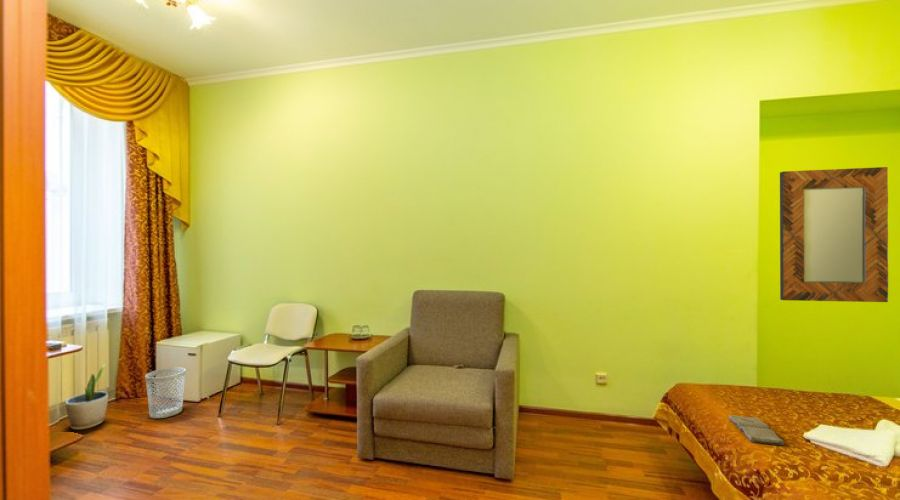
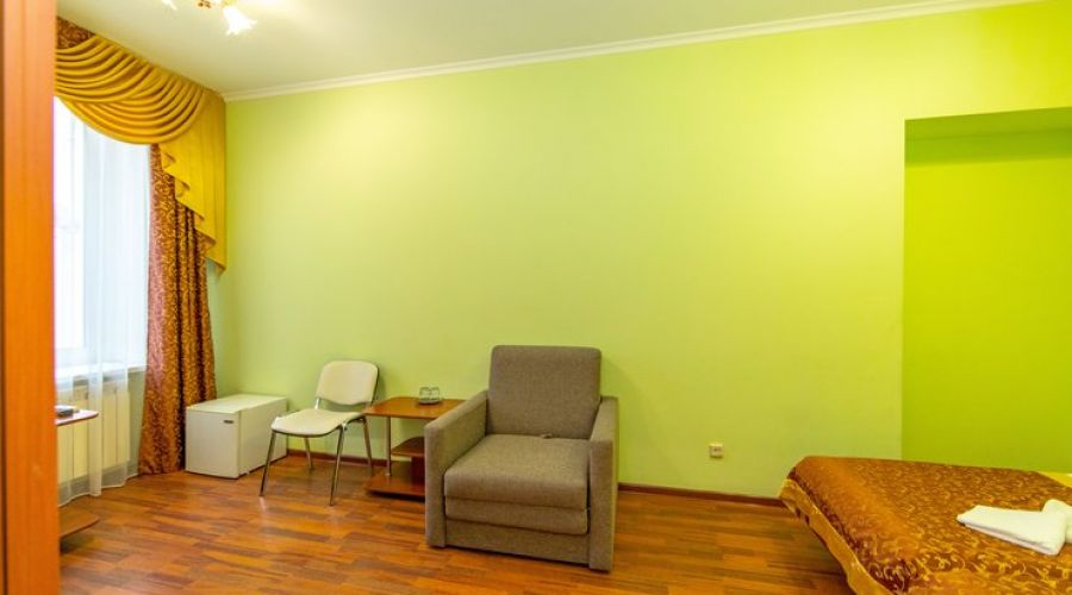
- home mirror [779,166,889,303]
- diary [728,414,785,446]
- wastebasket [144,367,186,419]
- potted plant [64,363,109,431]
